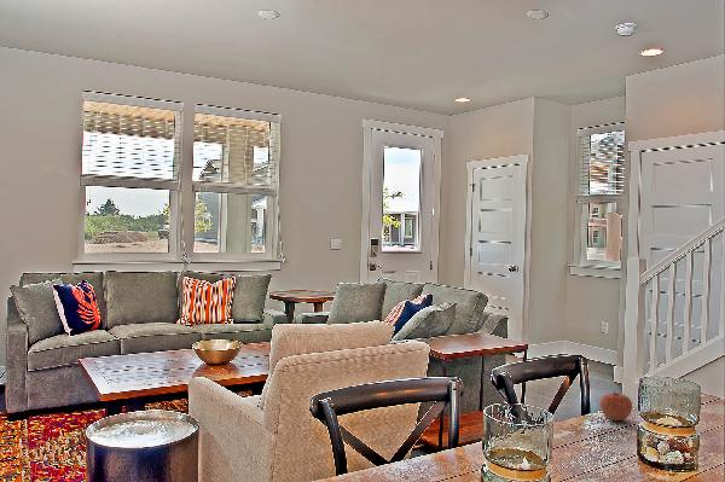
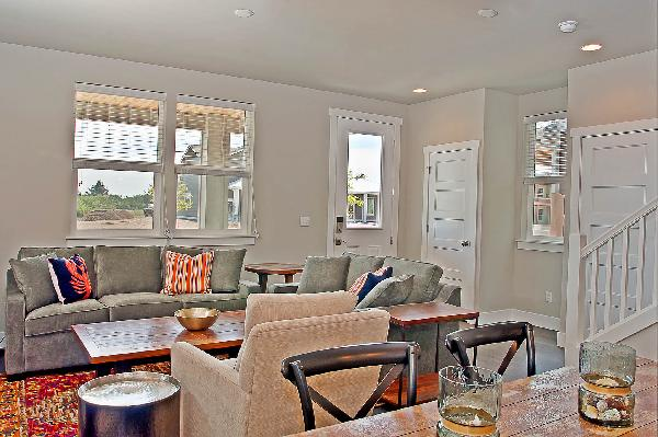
- apple [599,390,633,422]
